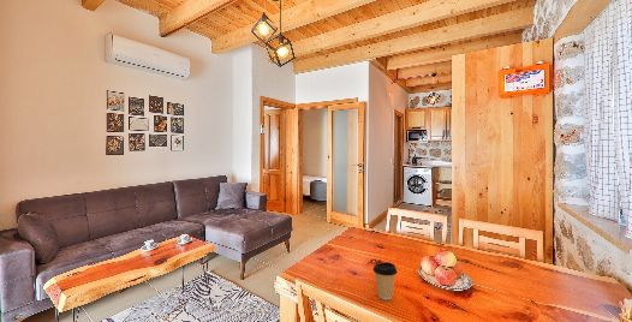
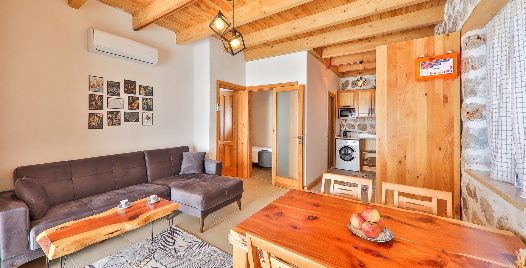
- coffee cup [371,261,399,300]
